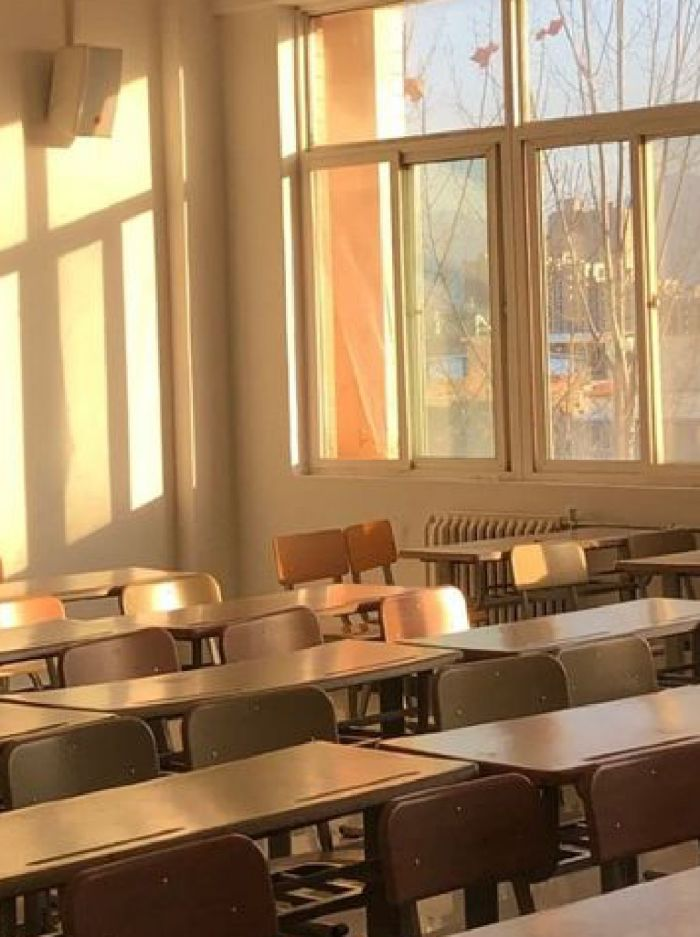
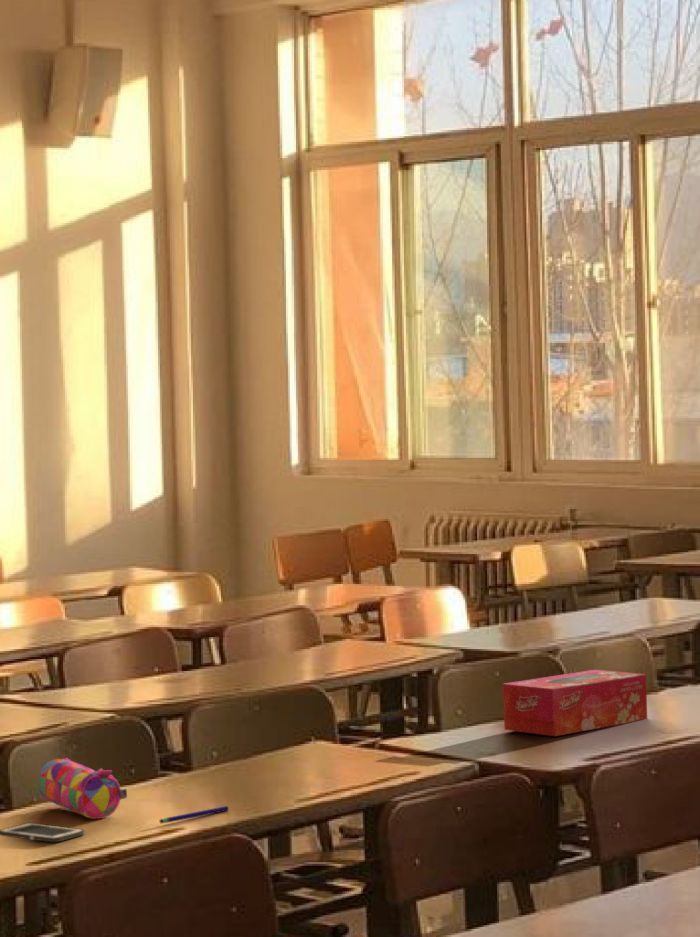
+ tissue box [502,669,648,737]
+ pencil case [38,757,128,820]
+ pen [159,805,230,824]
+ cell phone [0,822,85,843]
